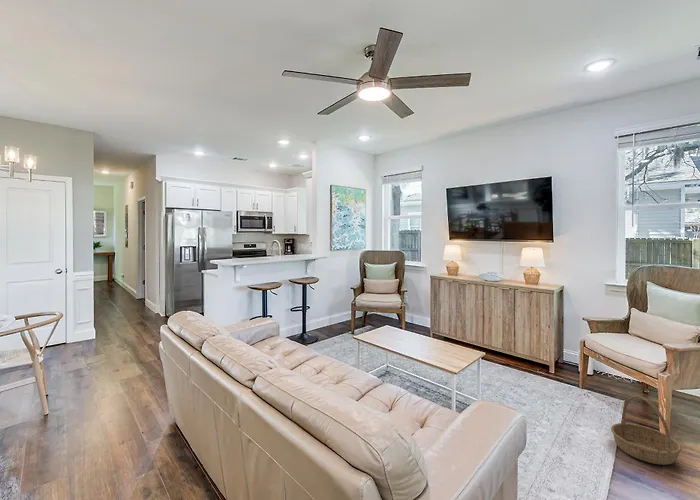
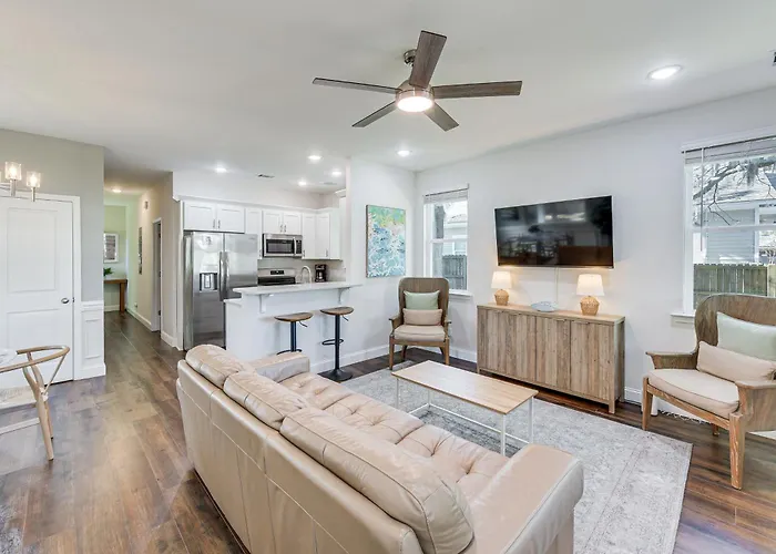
- basket [610,395,683,466]
